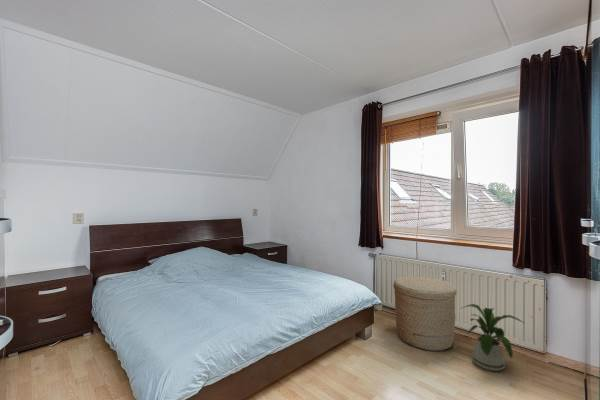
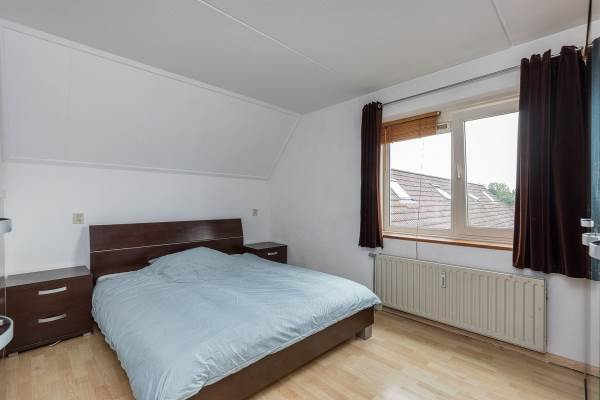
- basket [392,275,458,352]
- house plant [459,303,525,372]
